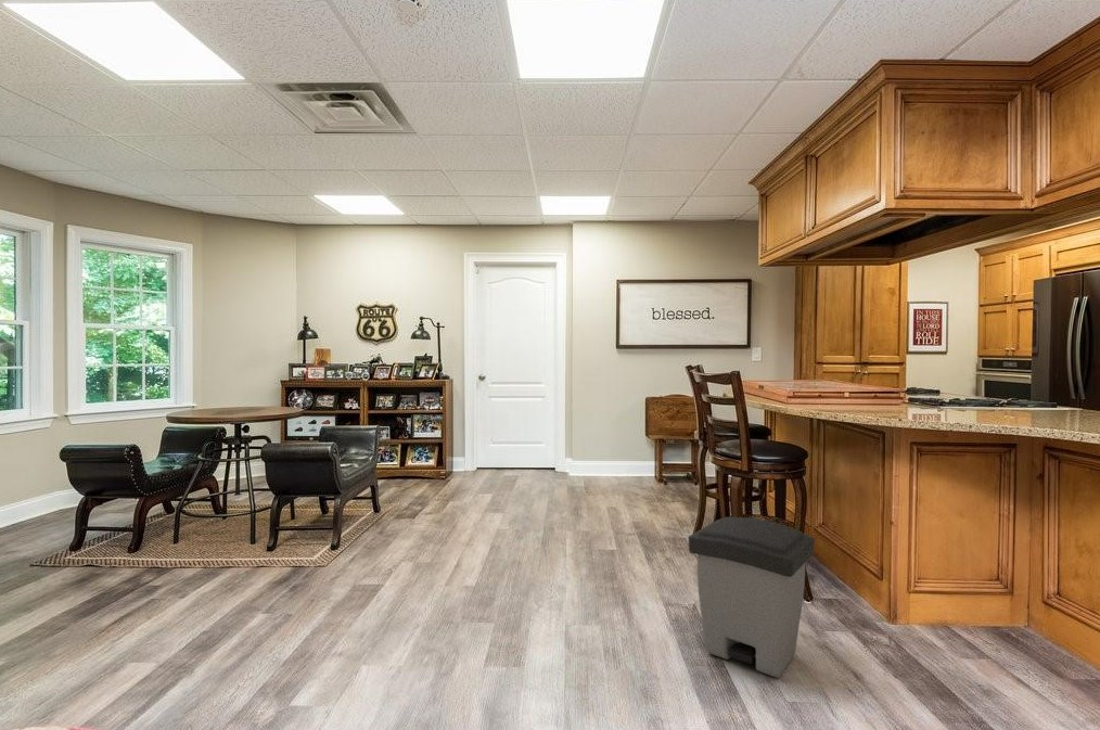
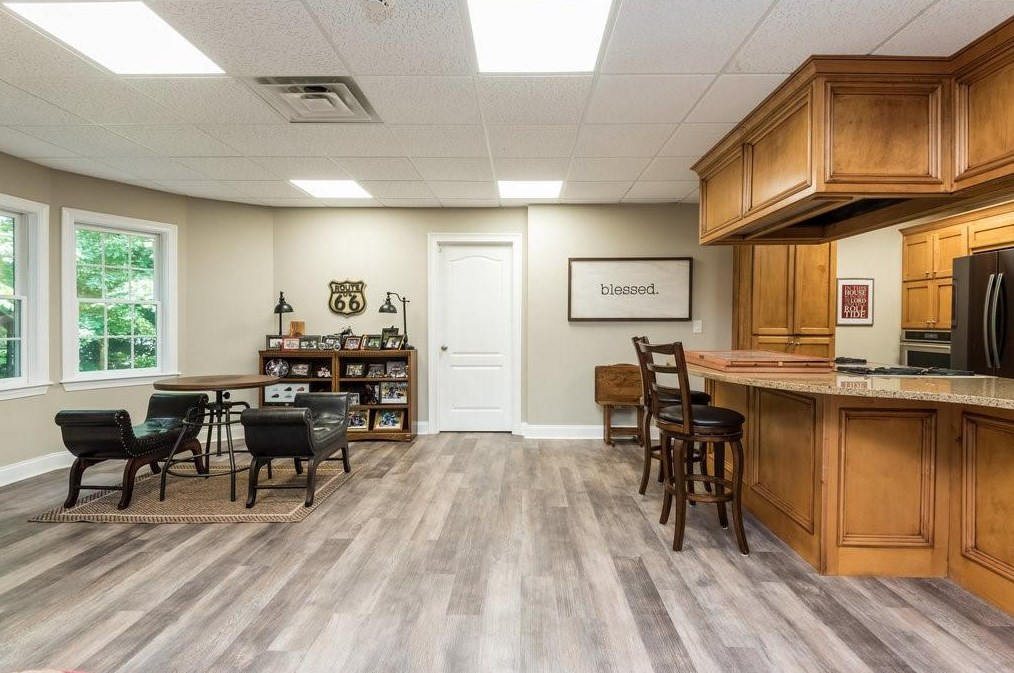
- trash can [688,516,816,679]
